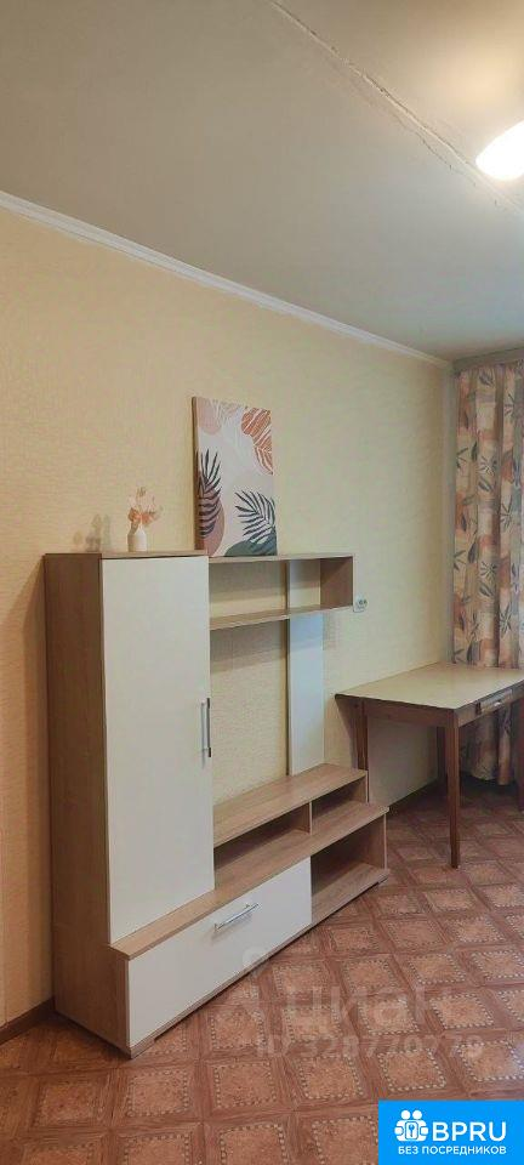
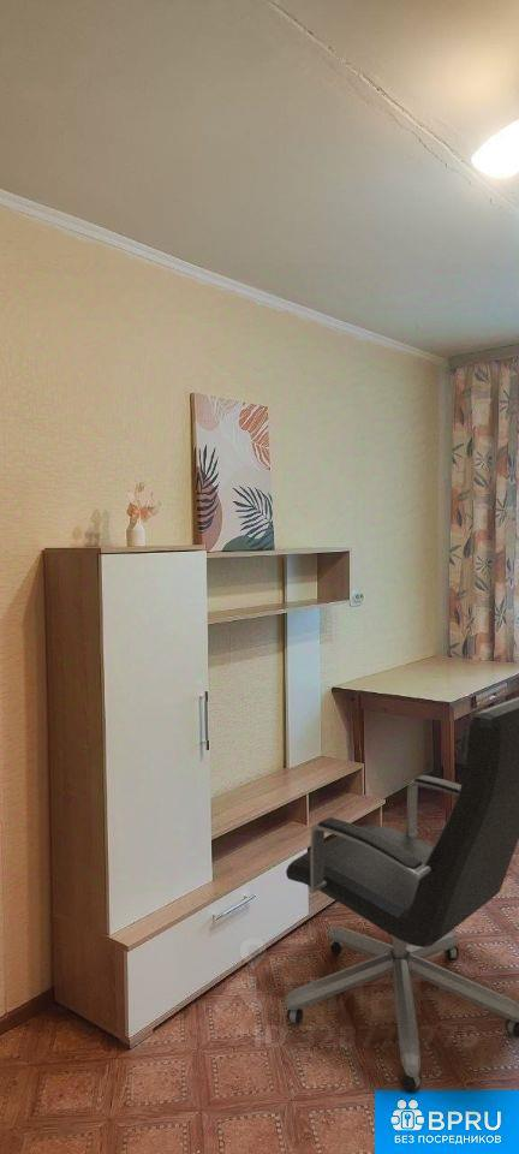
+ office chair [285,696,519,1093]
